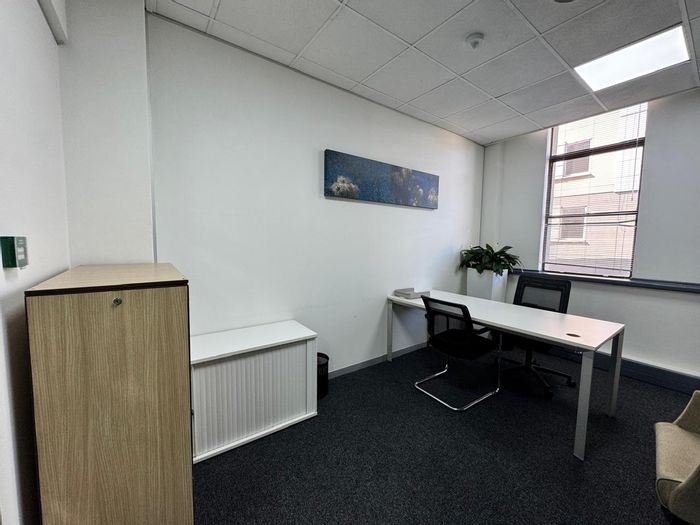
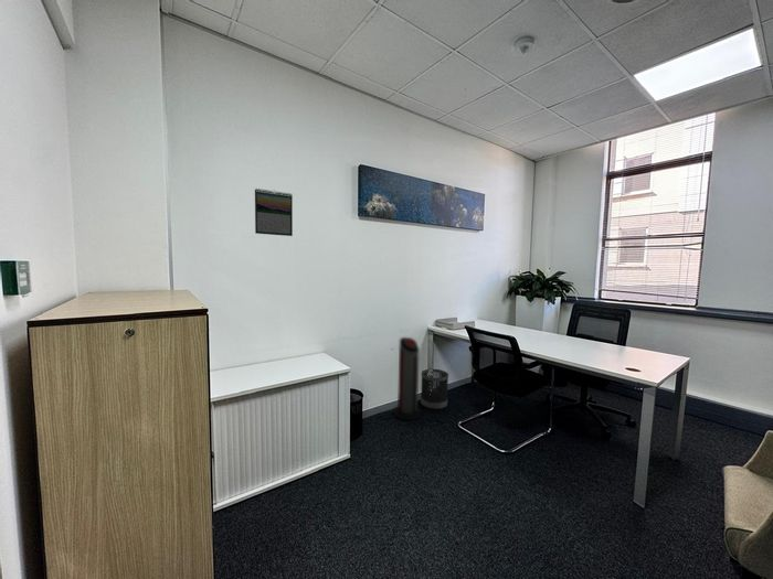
+ wastebasket [420,368,449,410]
+ air purifier [393,336,423,421]
+ calendar [254,187,294,237]
